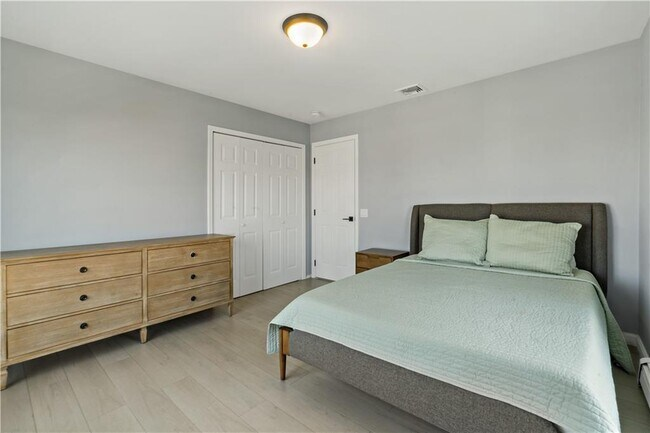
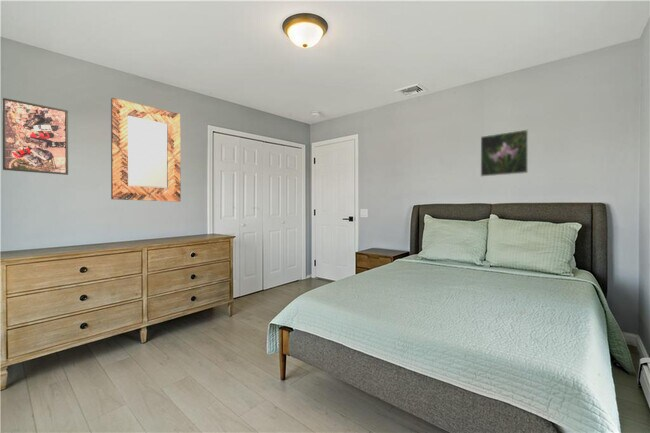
+ home mirror [110,97,182,202]
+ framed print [480,128,529,178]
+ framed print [1,97,69,176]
